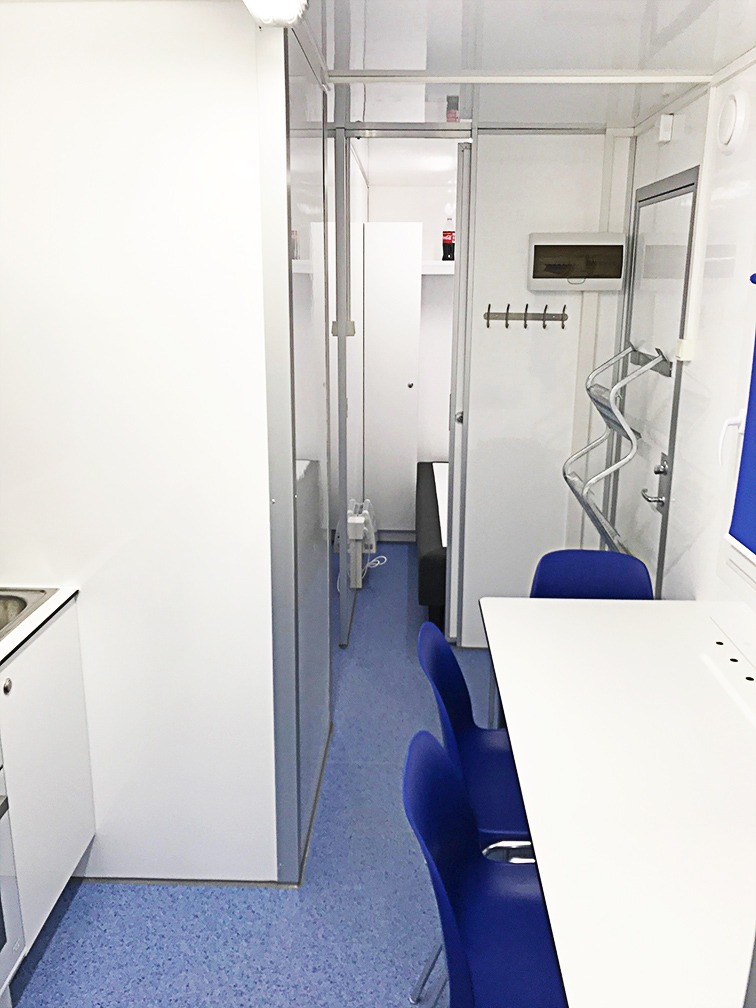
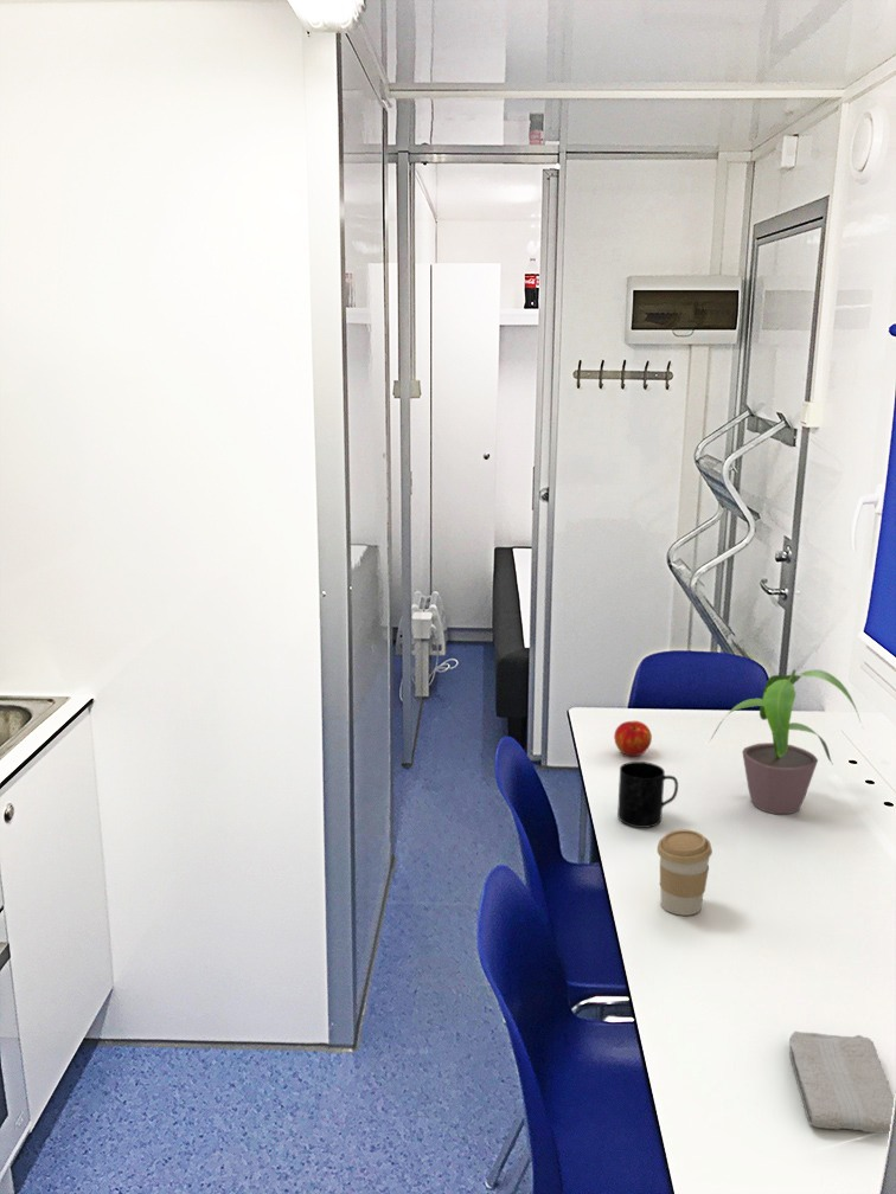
+ mug [616,760,679,829]
+ washcloth [788,1031,895,1135]
+ coffee cup [657,829,713,917]
+ potted plant [709,668,865,815]
+ apple [613,720,653,757]
